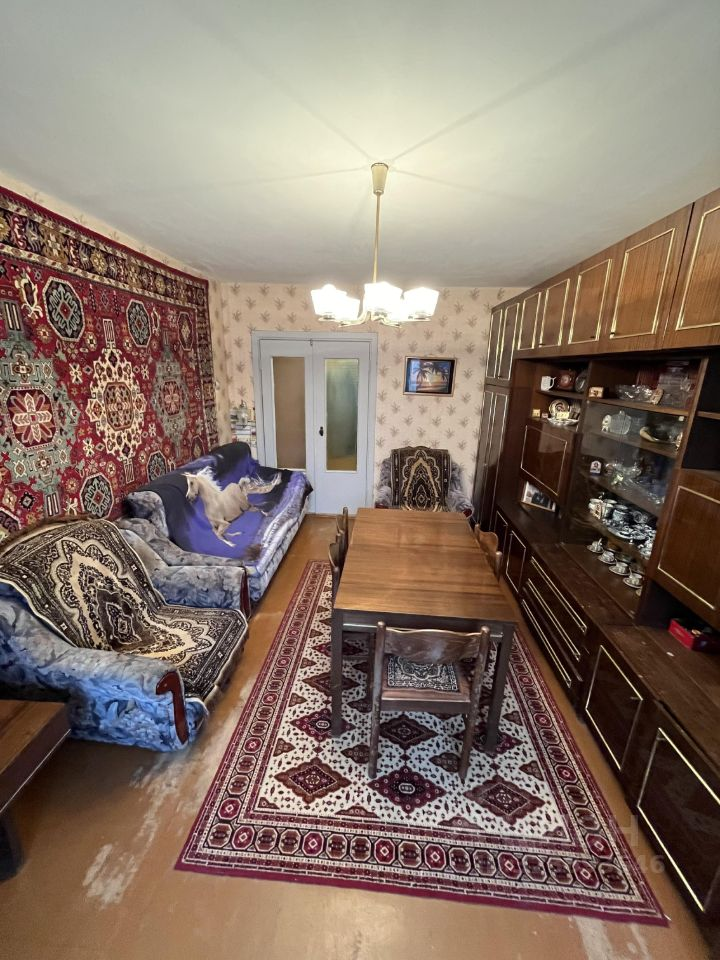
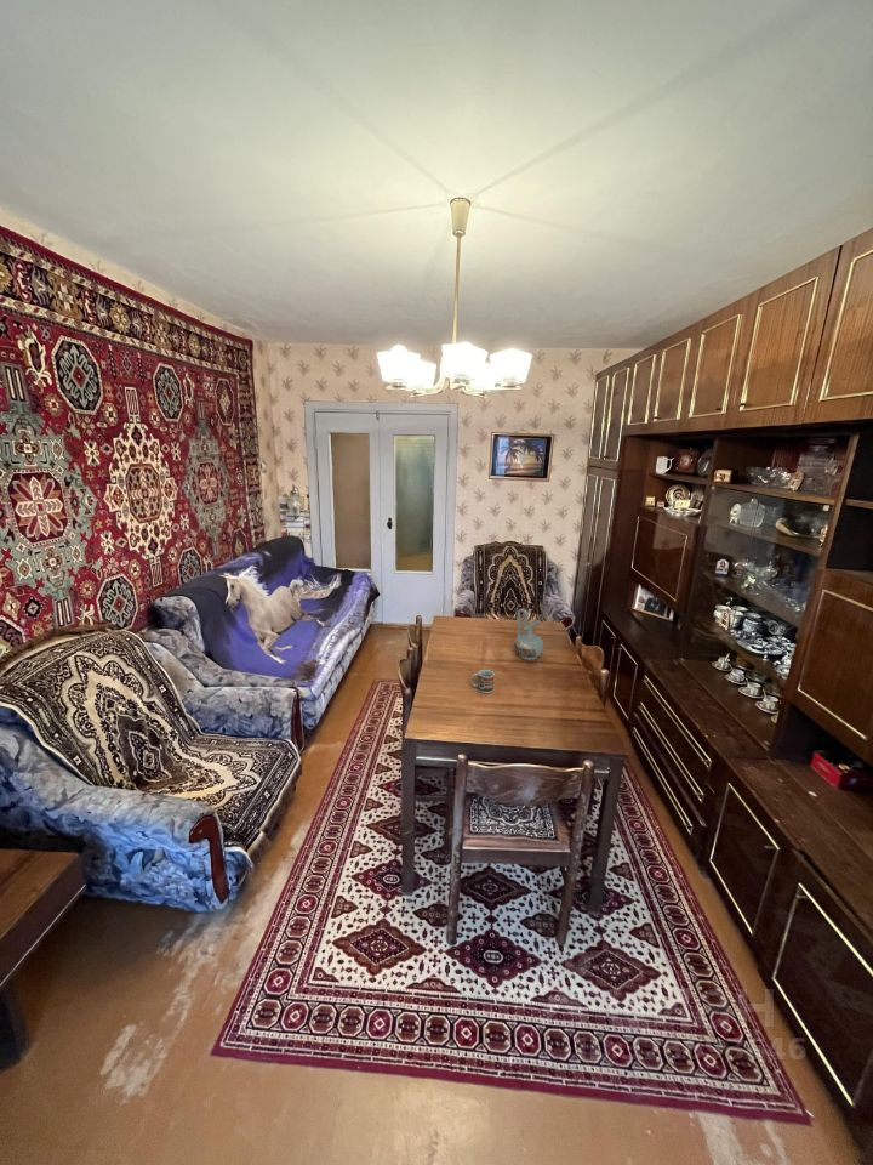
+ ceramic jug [513,608,546,661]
+ cup [470,669,496,694]
